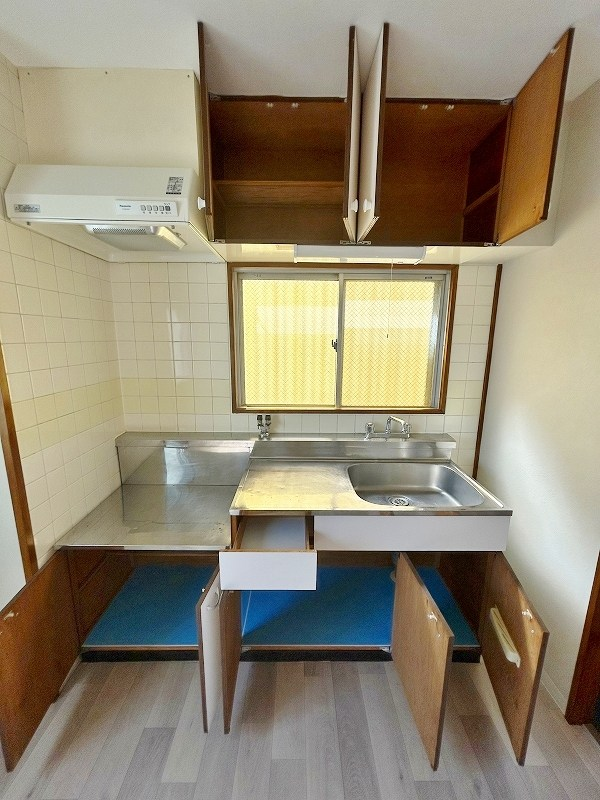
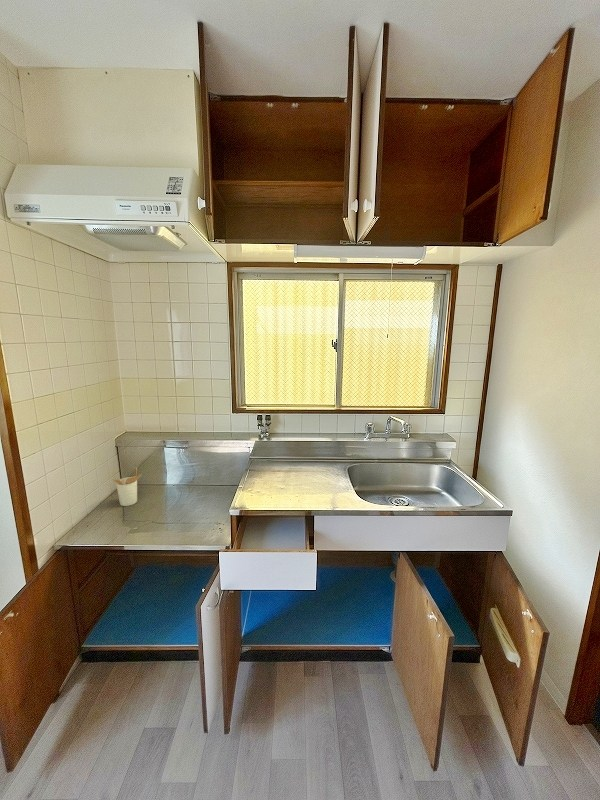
+ utensil holder [113,466,142,507]
